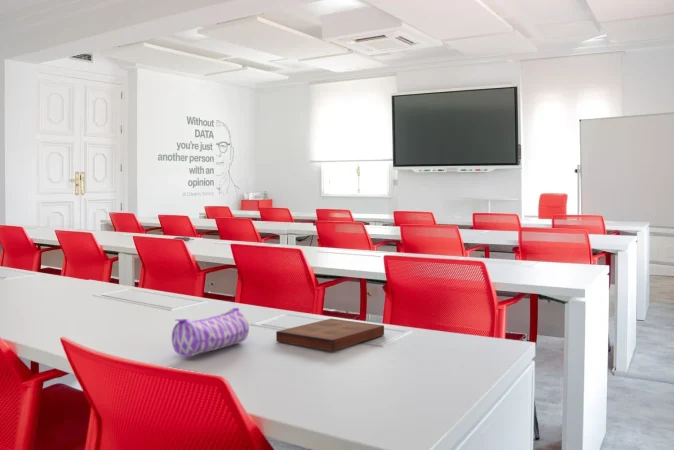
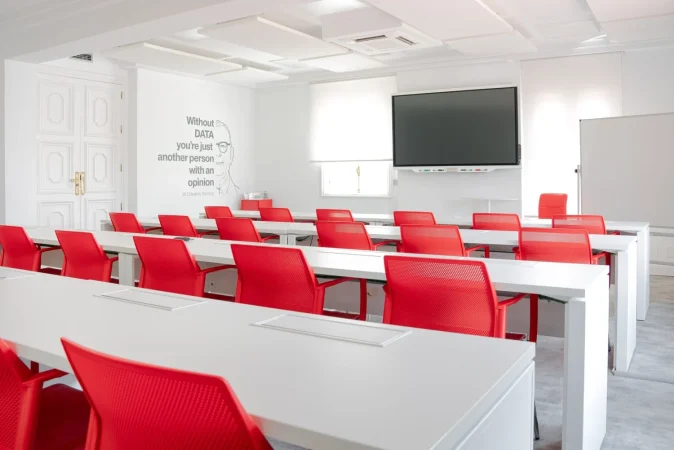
- pencil case [171,307,250,358]
- book [275,318,385,352]
